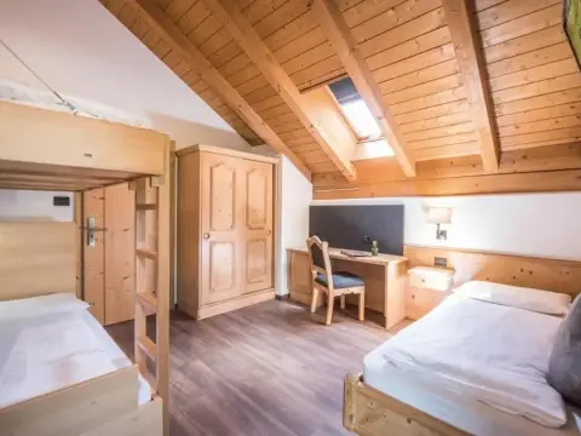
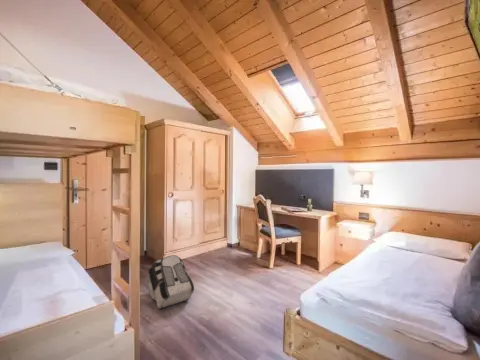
+ backpack [146,254,195,310]
